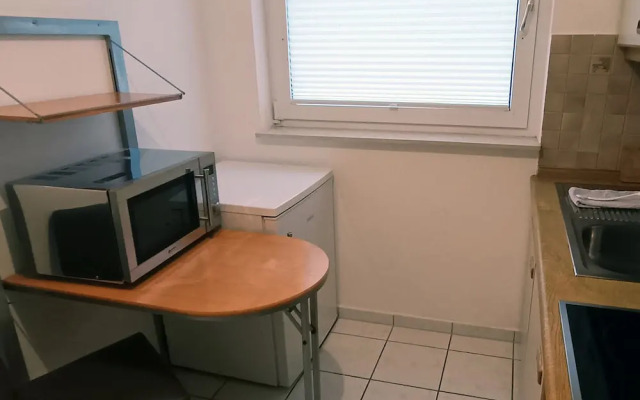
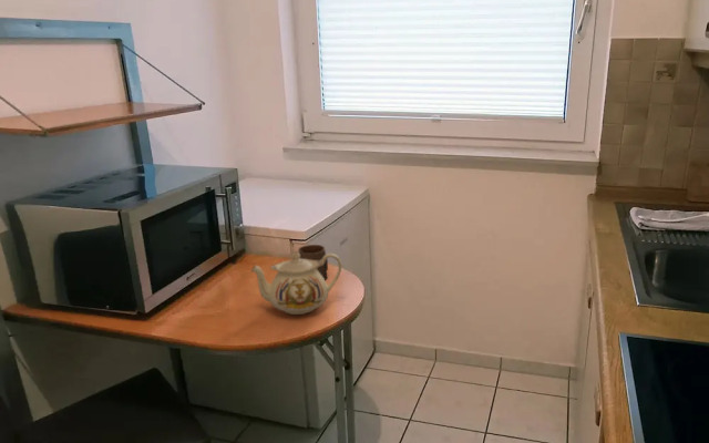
+ teapot [249,249,342,316]
+ cup [297,244,329,280]
